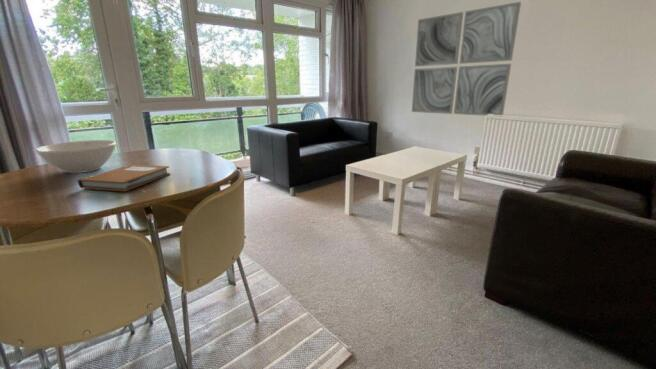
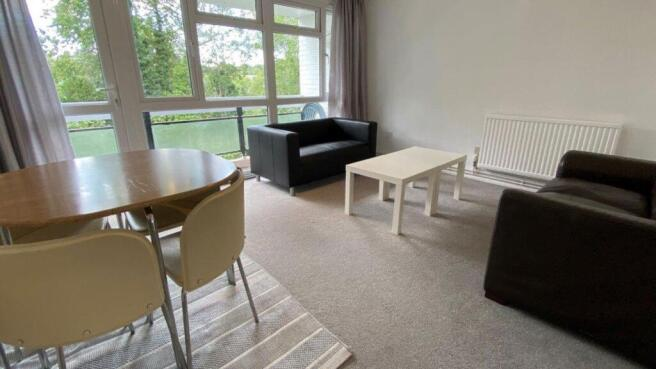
- wall art [411,1,522,117]
- bowl [35,139,117,174]
- notebook [77,164,171,192]
